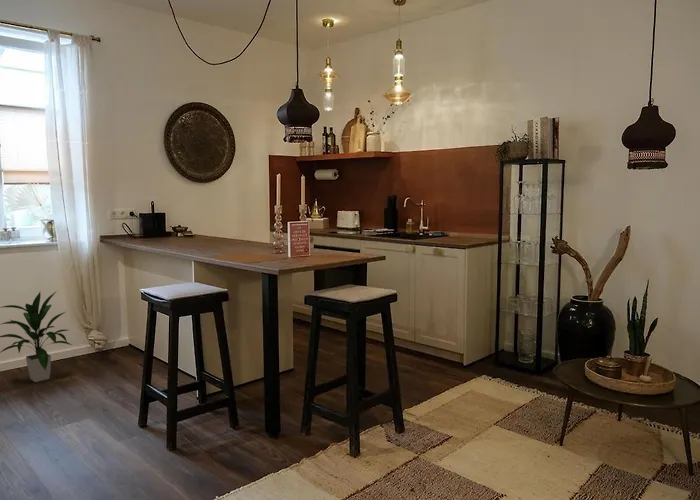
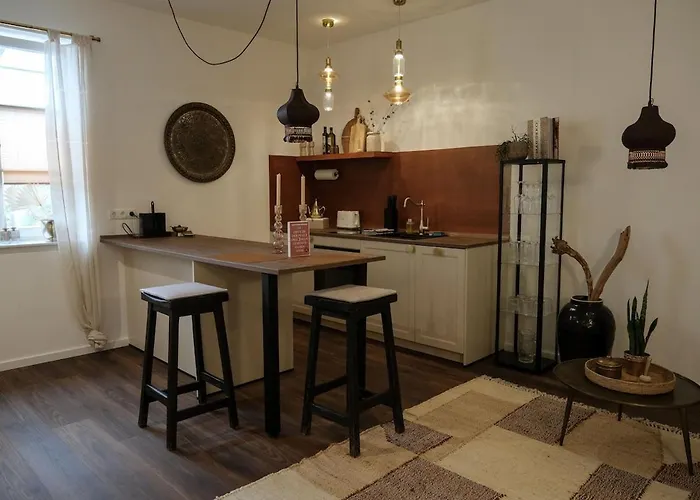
- indoor plant [0,291,72,383]
